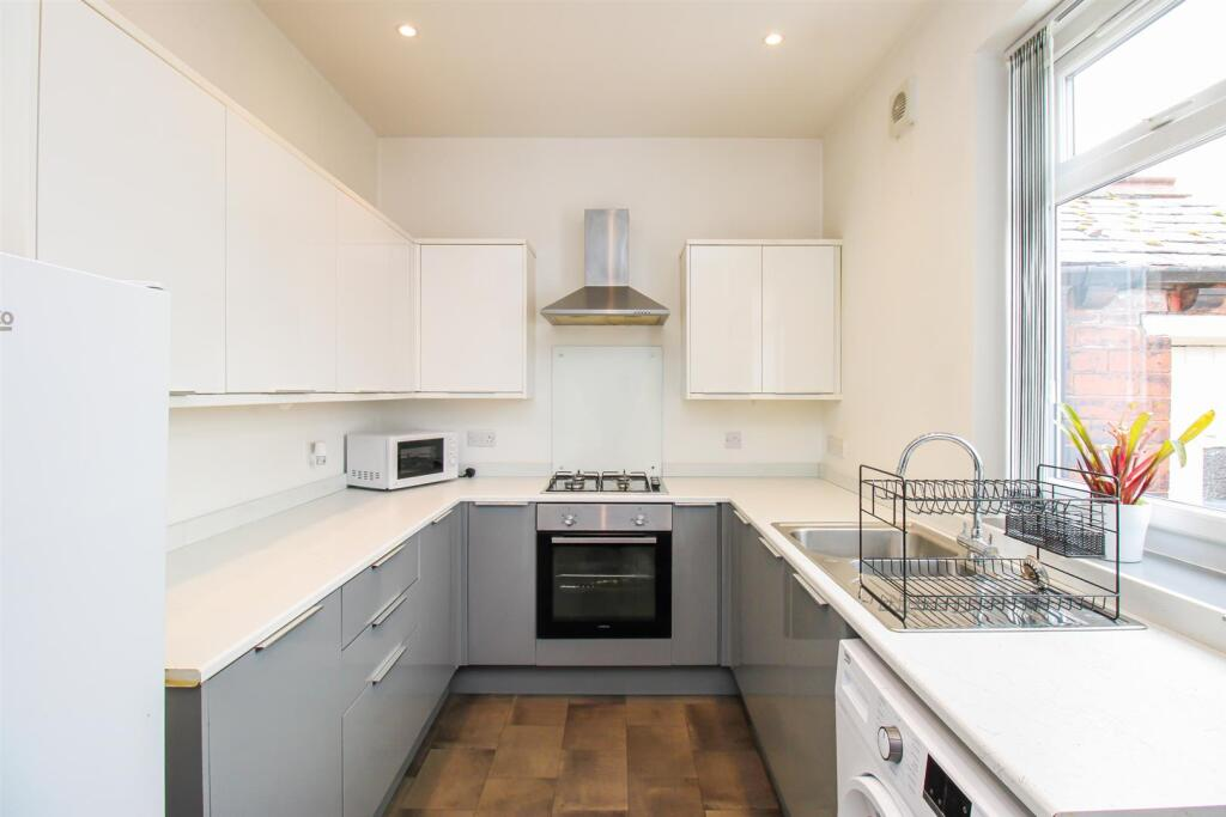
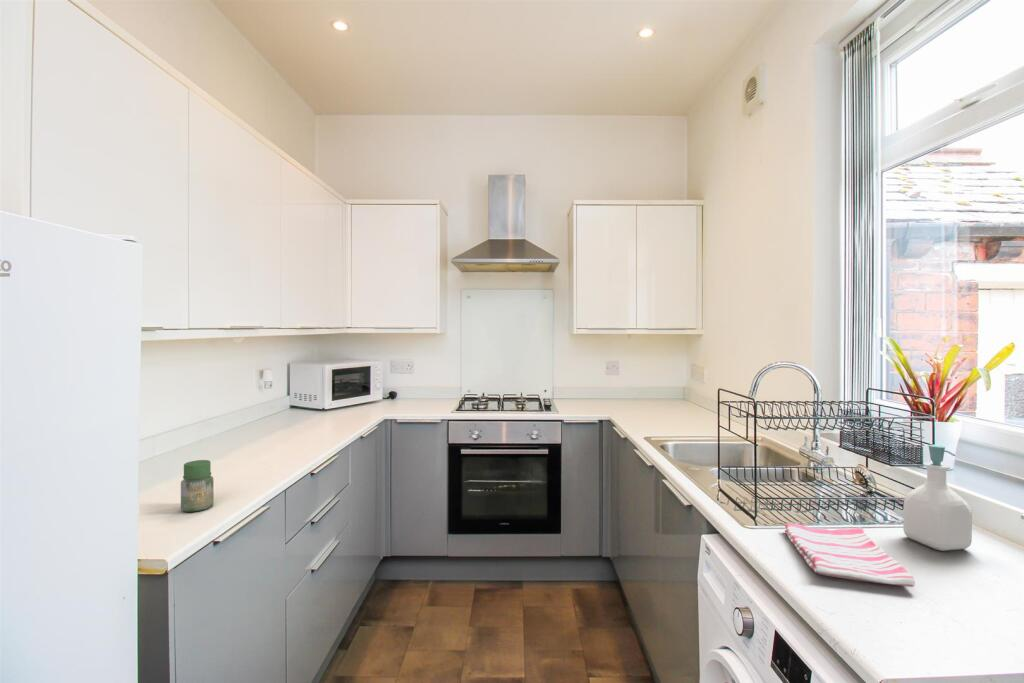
+ jar [180,459,215,513]
+ soap bottle [902,444,973,552]
+ dish towel [784,522,916,588]
